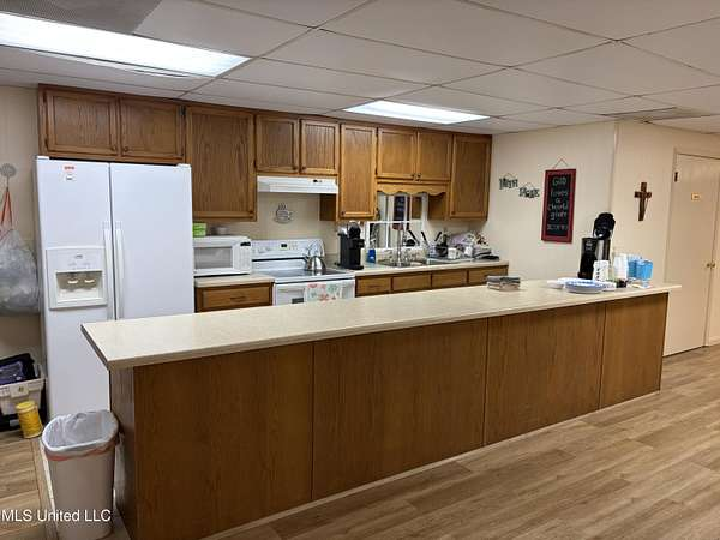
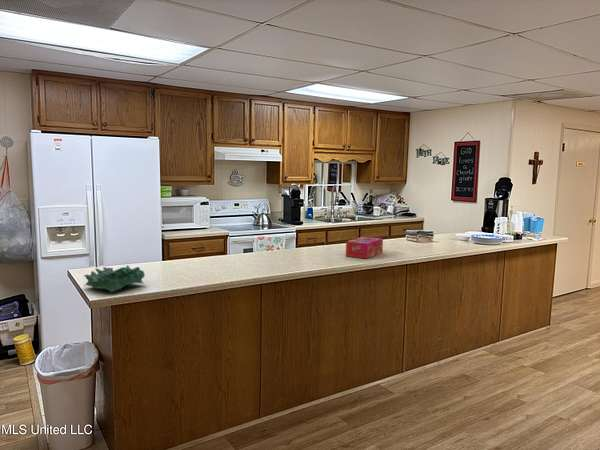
+ decorative bowl [83,264,146,293]
+ tissue box [345,236,384,260]
